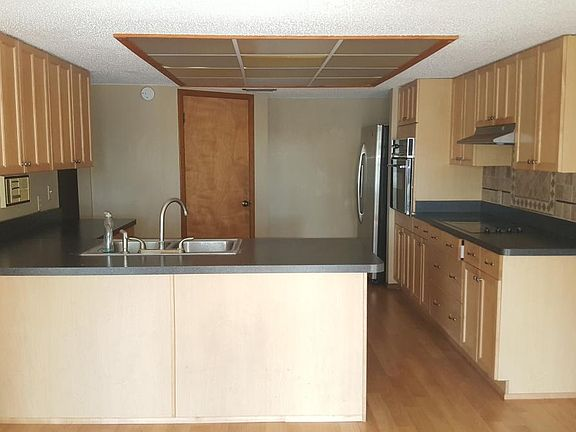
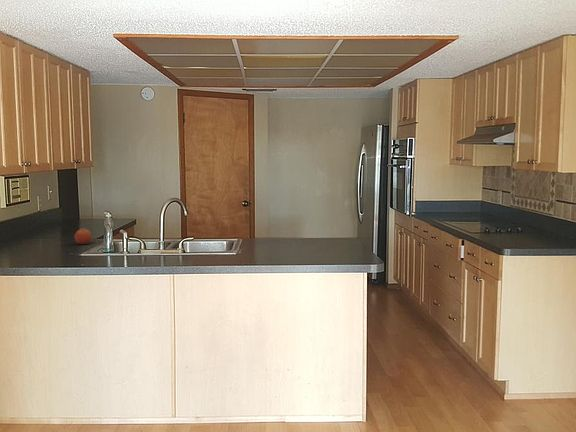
+ fruit [74,227,93,245]
